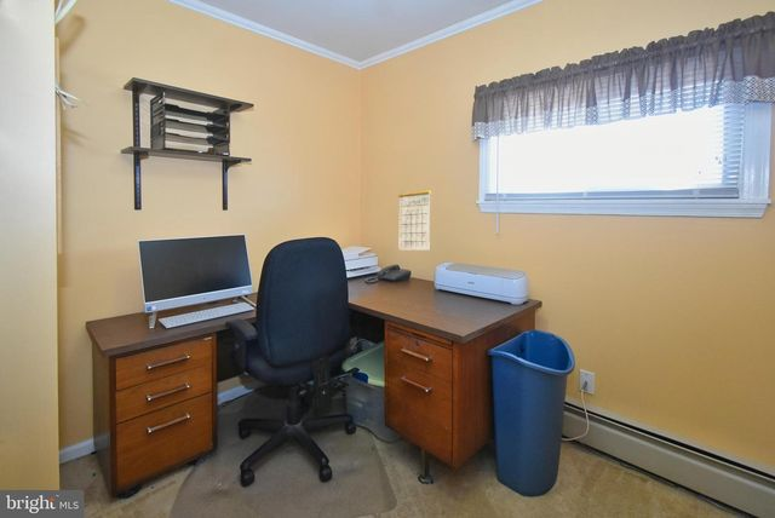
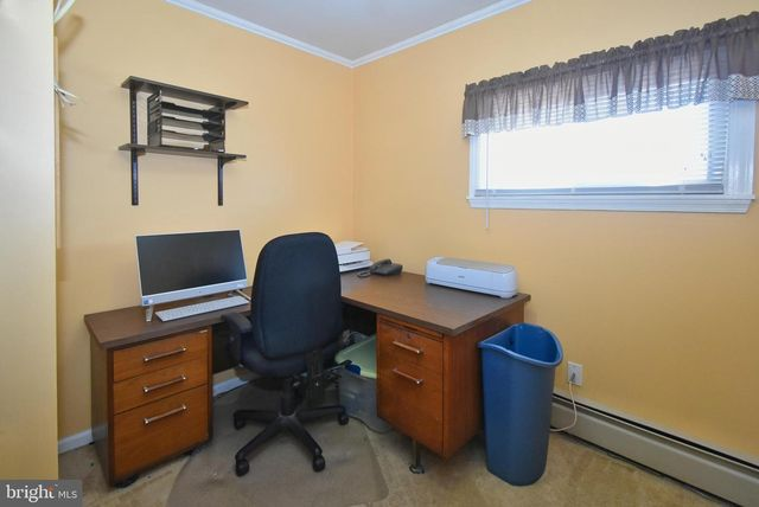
- calendar [397,180,432,252]
